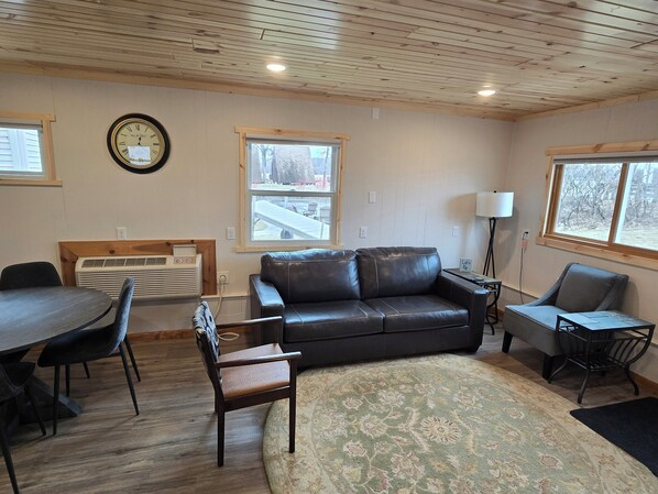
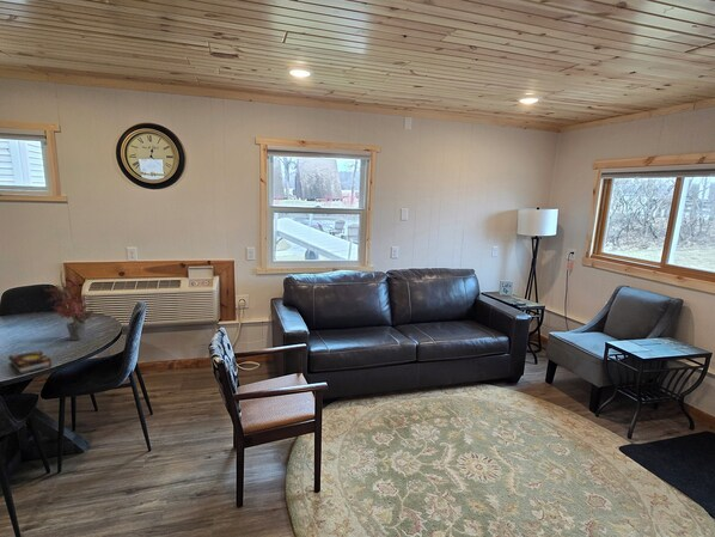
+ potted plant [44,270,97,341]
+ book [7,350,53,377]
